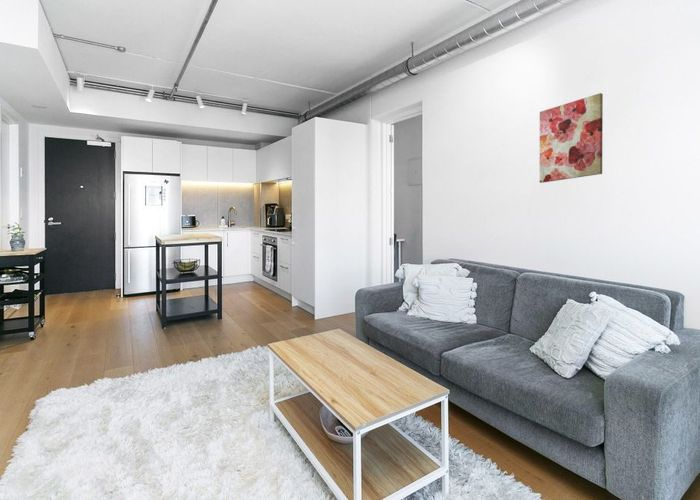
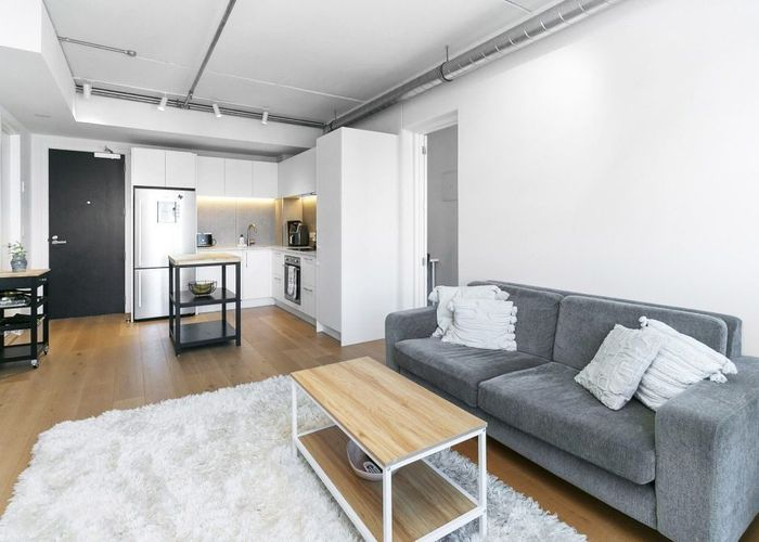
- wall art [539,92,604,184]
